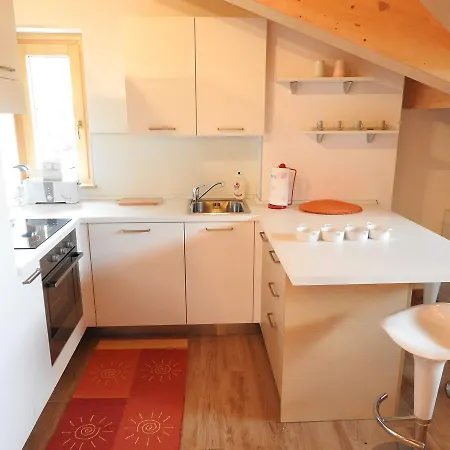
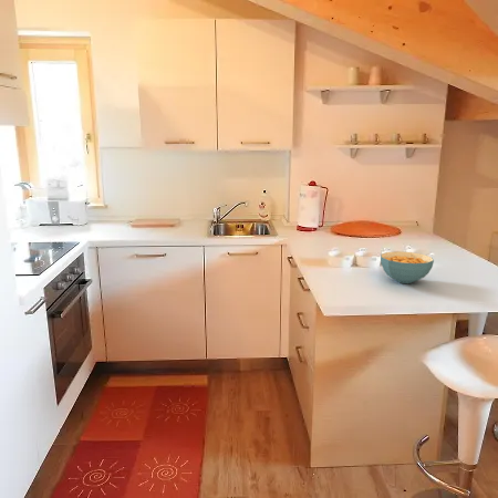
+ cereal bowl [380,250,435,284]
